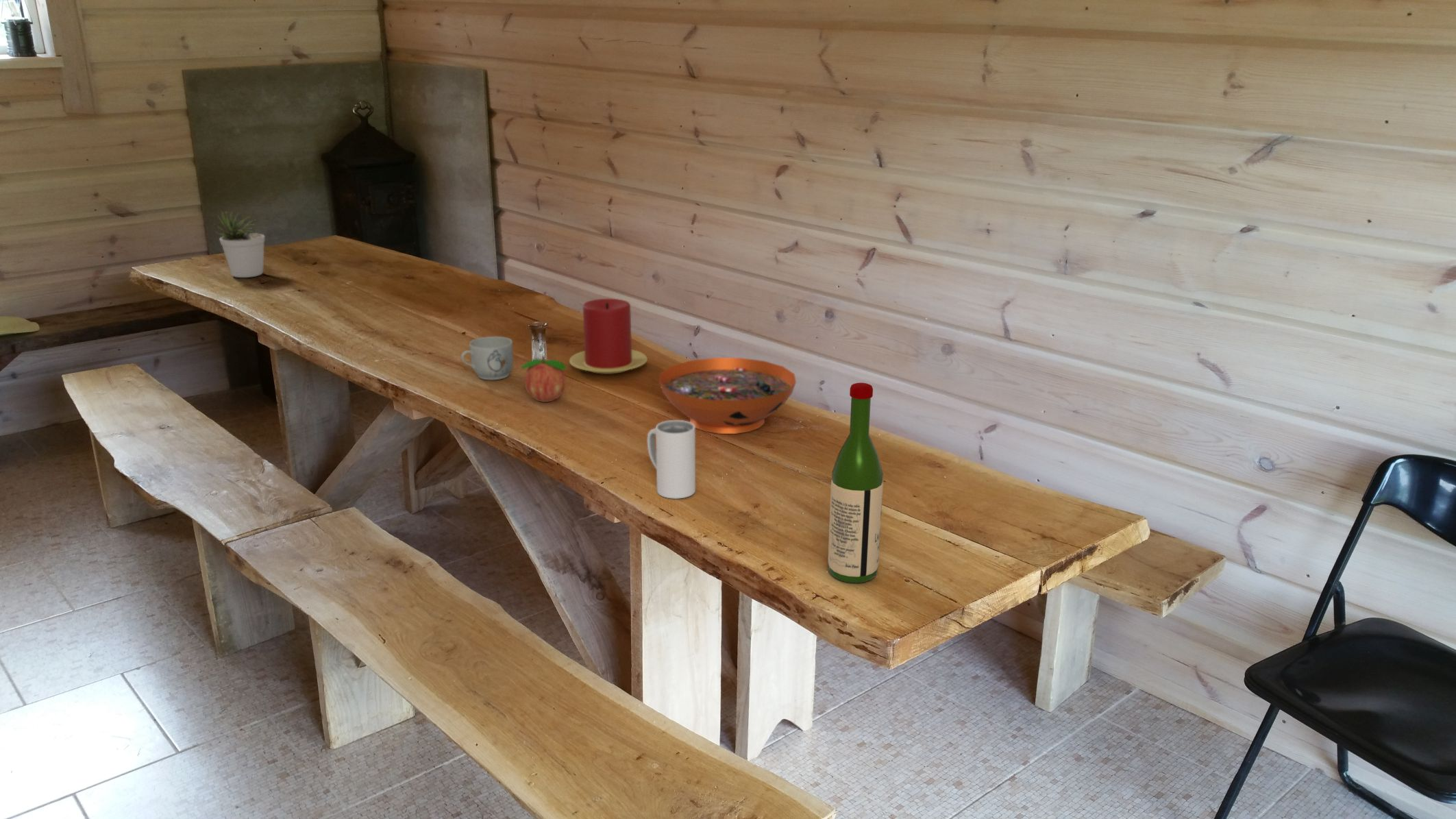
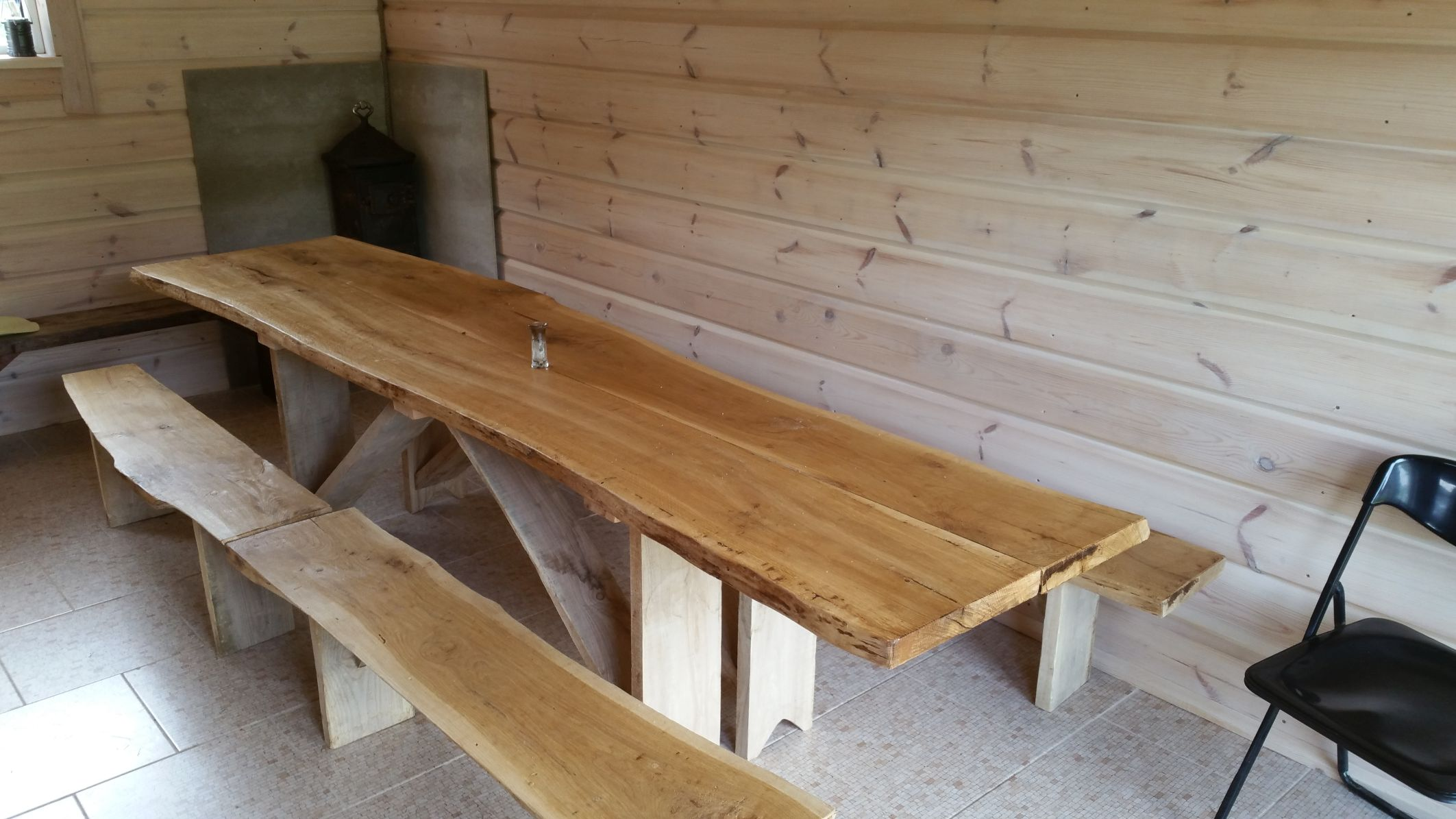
- mug [460,336,514,380]
- candle [569,298,648,374]
- decorative bowl [658,357,797,435]
- potted plant [215,209,265,278]
- mug [647,419,696,500]
- wine bottle [828,382,884,583]
- fruit [520,355,567,403]
